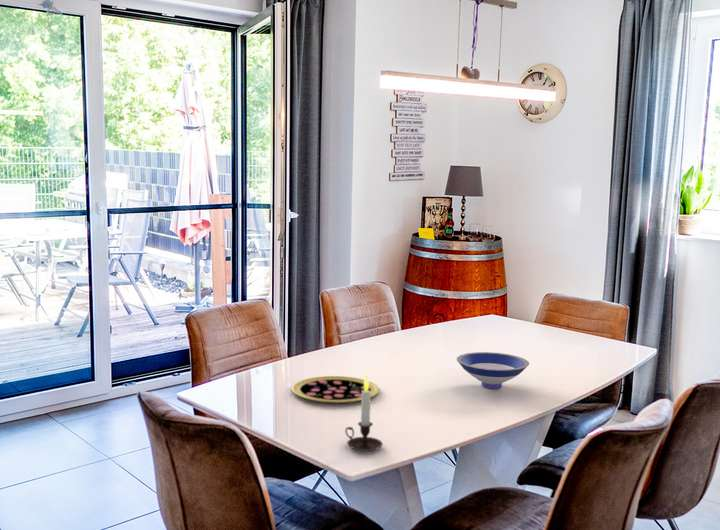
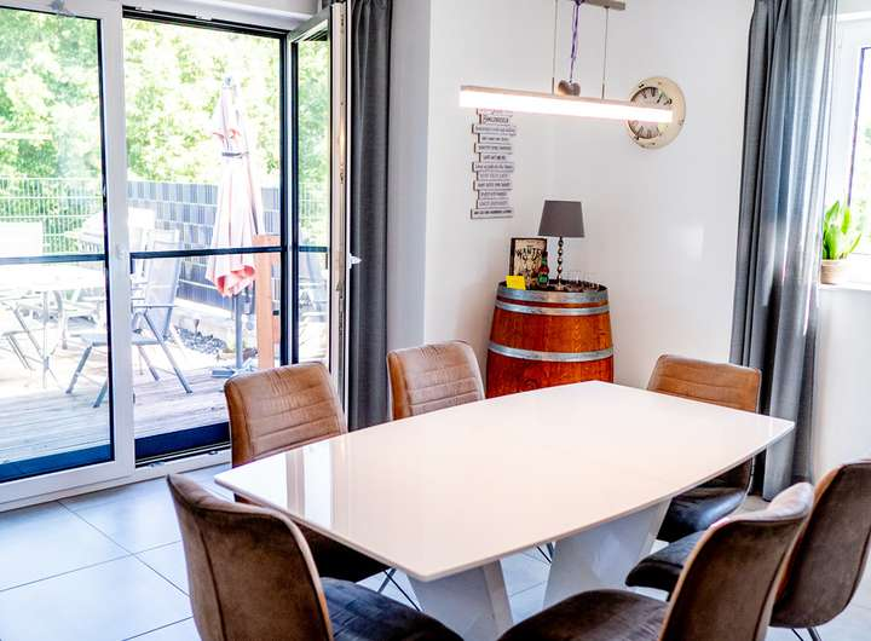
- bowl [456,351,530,389]
- pizza [291,375,380,404]
- candle [344,372,384,452]
